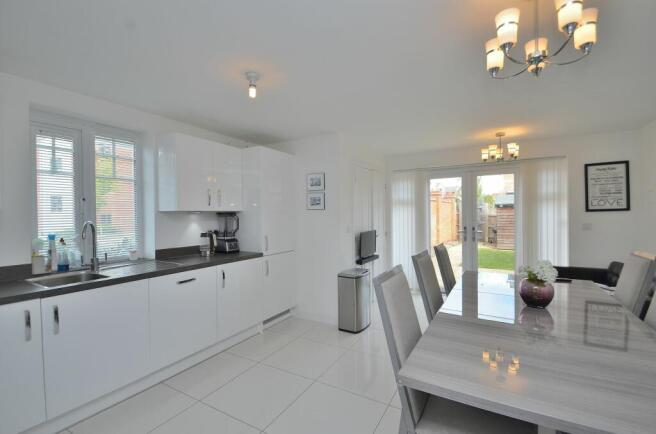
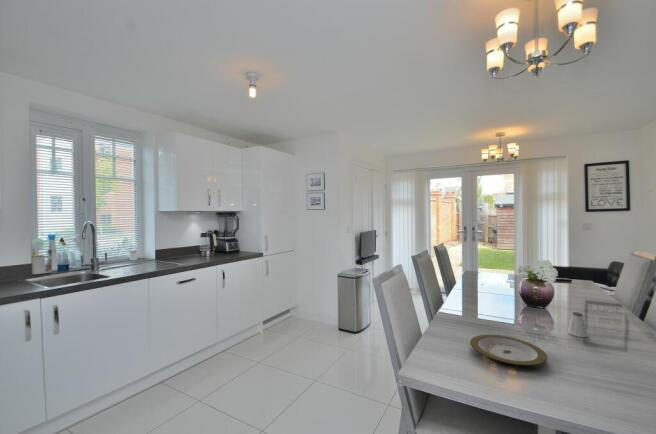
+ saltshaker [567,311,589,338]
+ plate [469,334,548,367]
